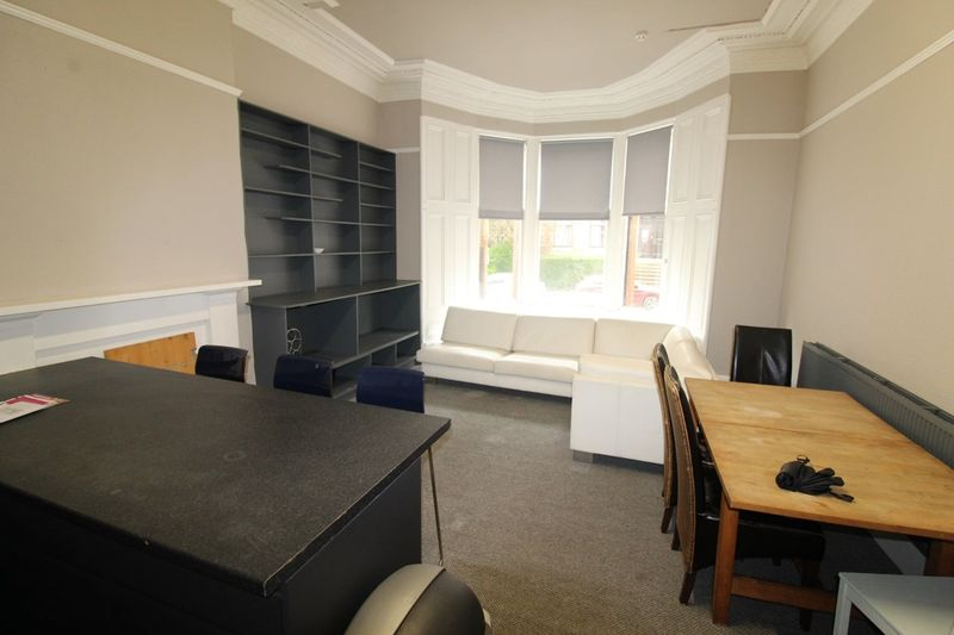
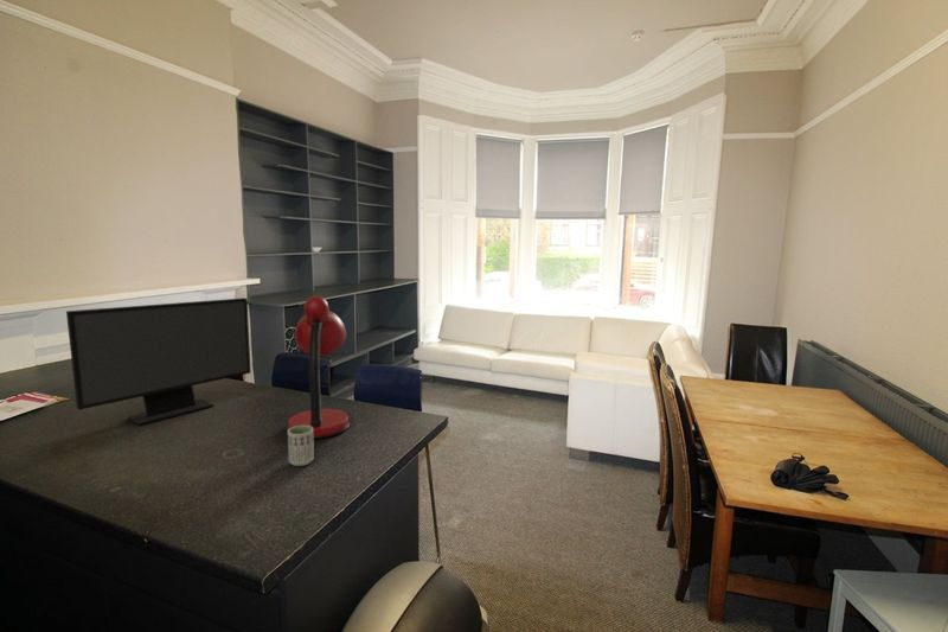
+ computer monitor [65,296,252,427]
+ desk lamp [286,295,351,440]
+ cup [287,426,315,467]
